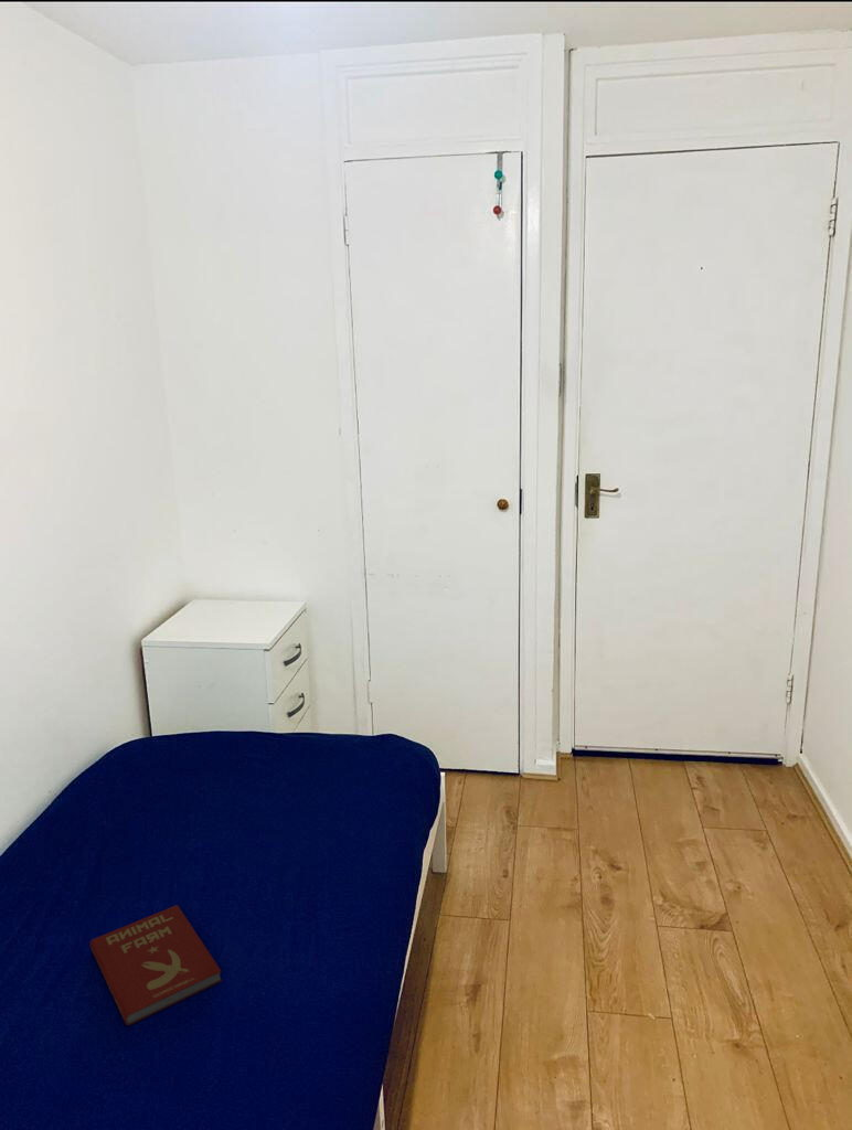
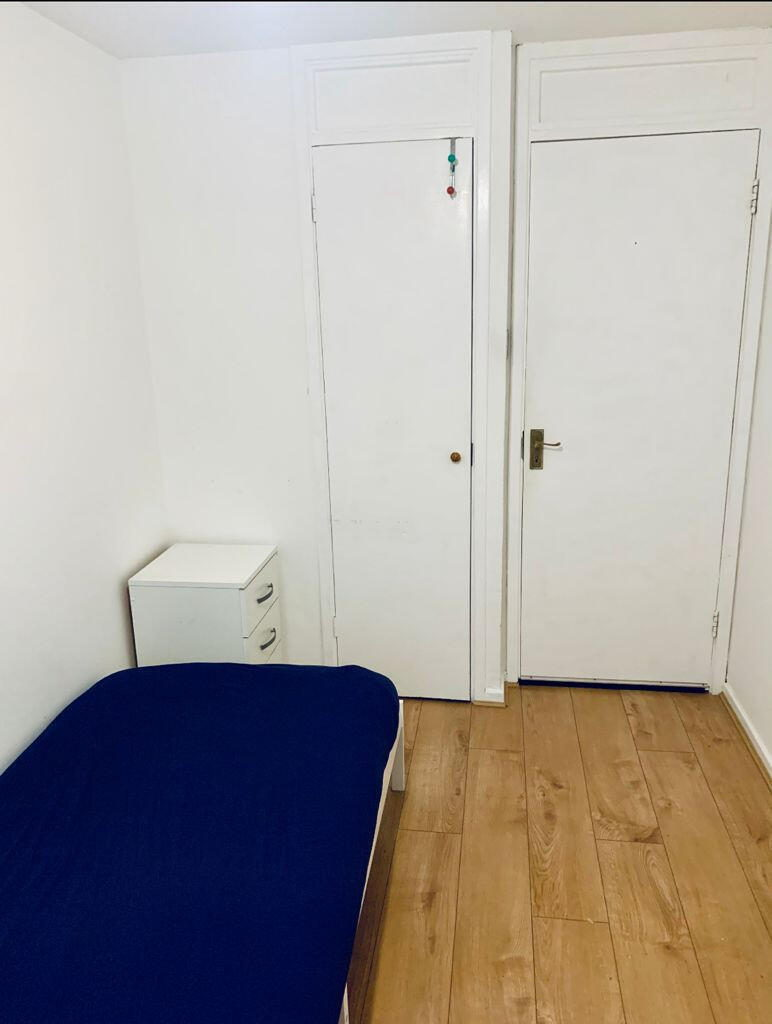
- book [88,904,223,1026]
